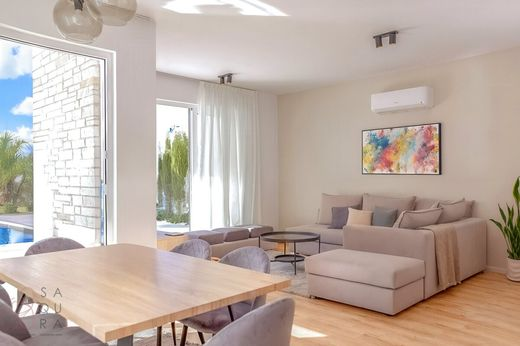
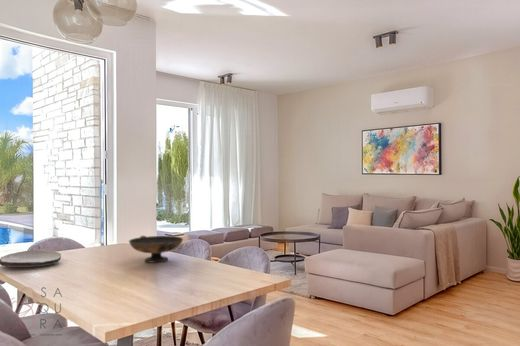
+ plate [0,249,62,268]
+ decorative bowl [128,235,184,264]
